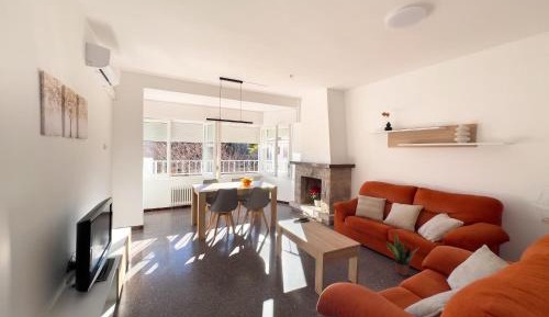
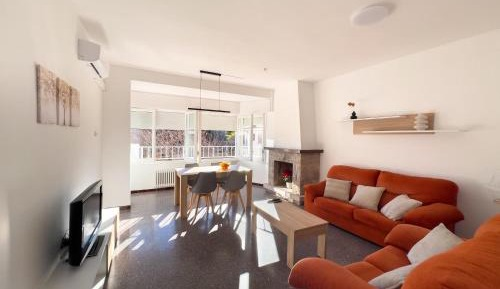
- potted plant [385,231,418,276]
